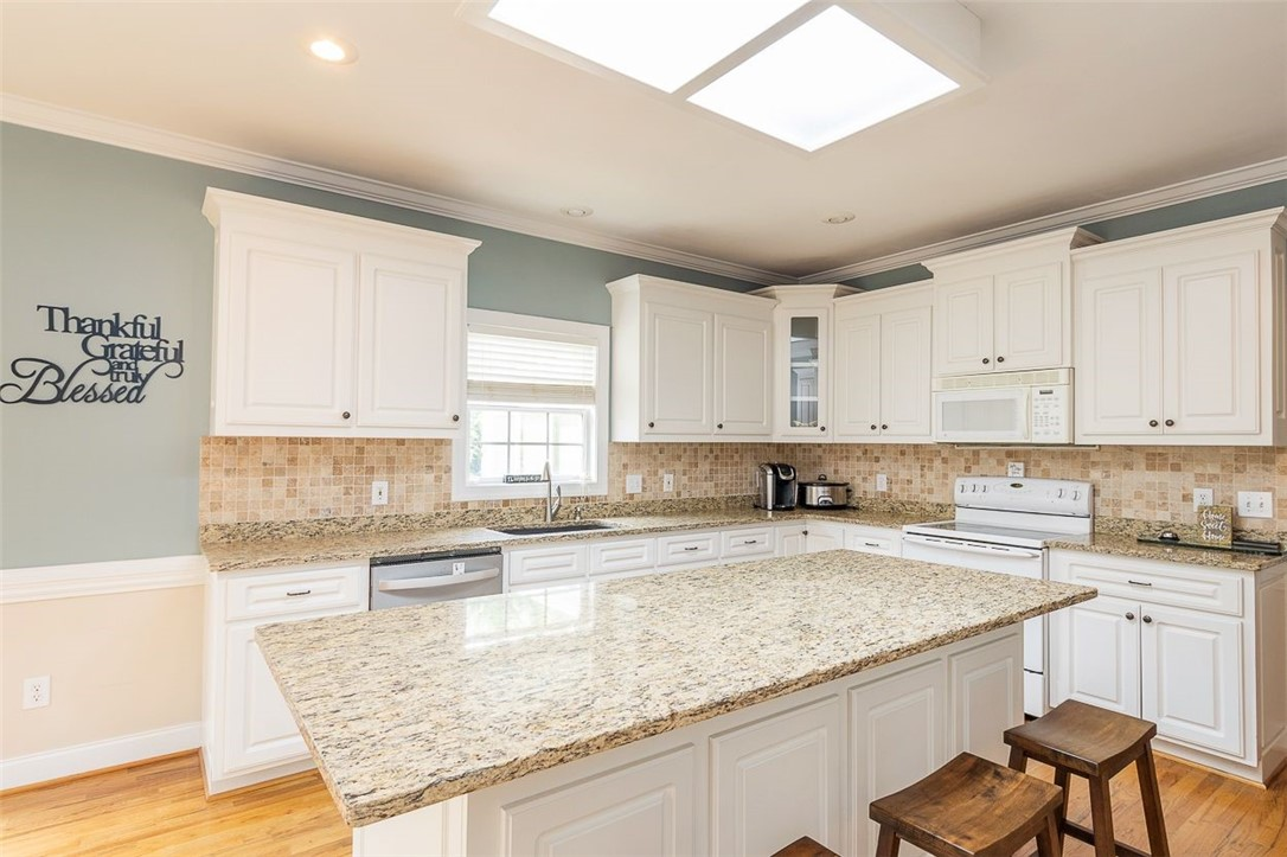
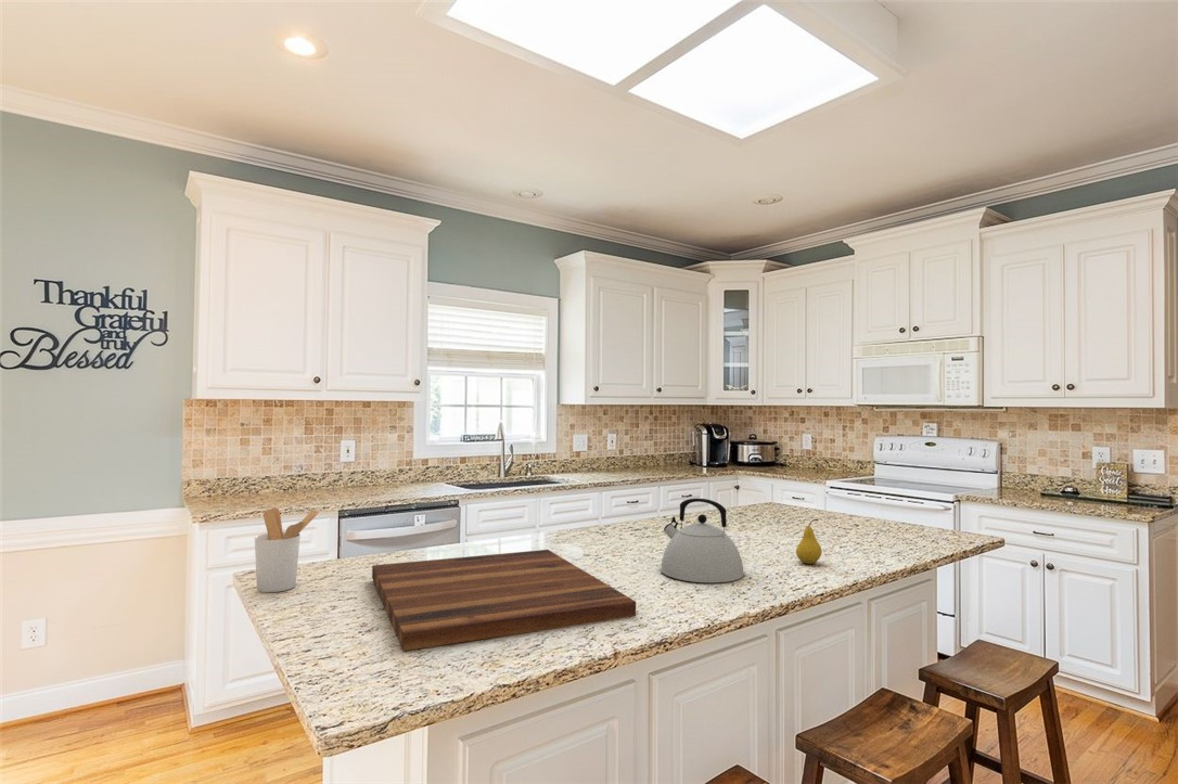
+ fruit [795,518,823,565]
+ cutting board [371,549,637,652]
+ utensil holder [254,506,320,593]
+ kettle [660,498,745,583]
